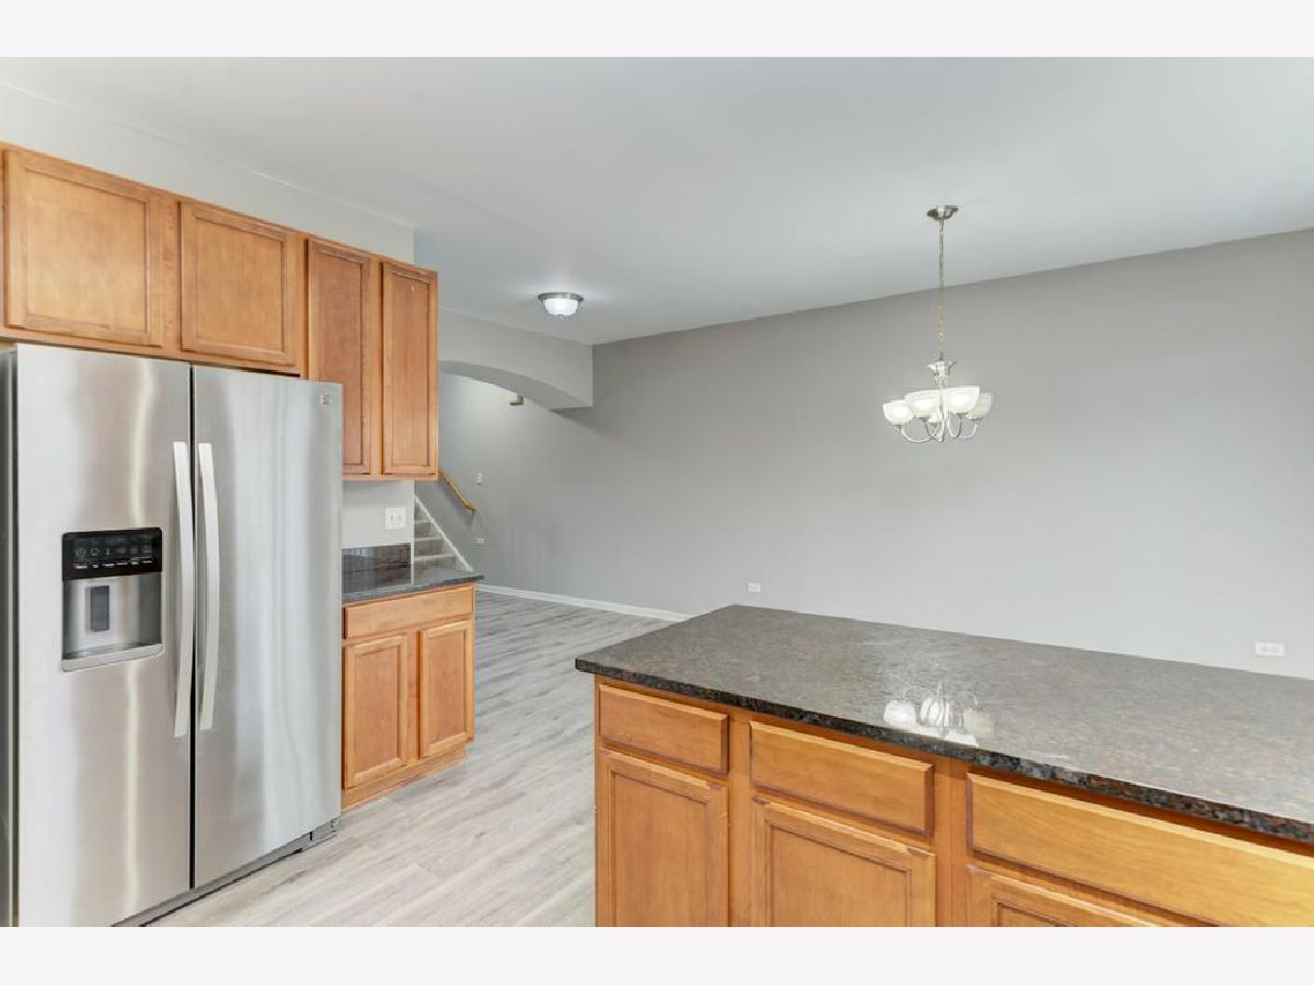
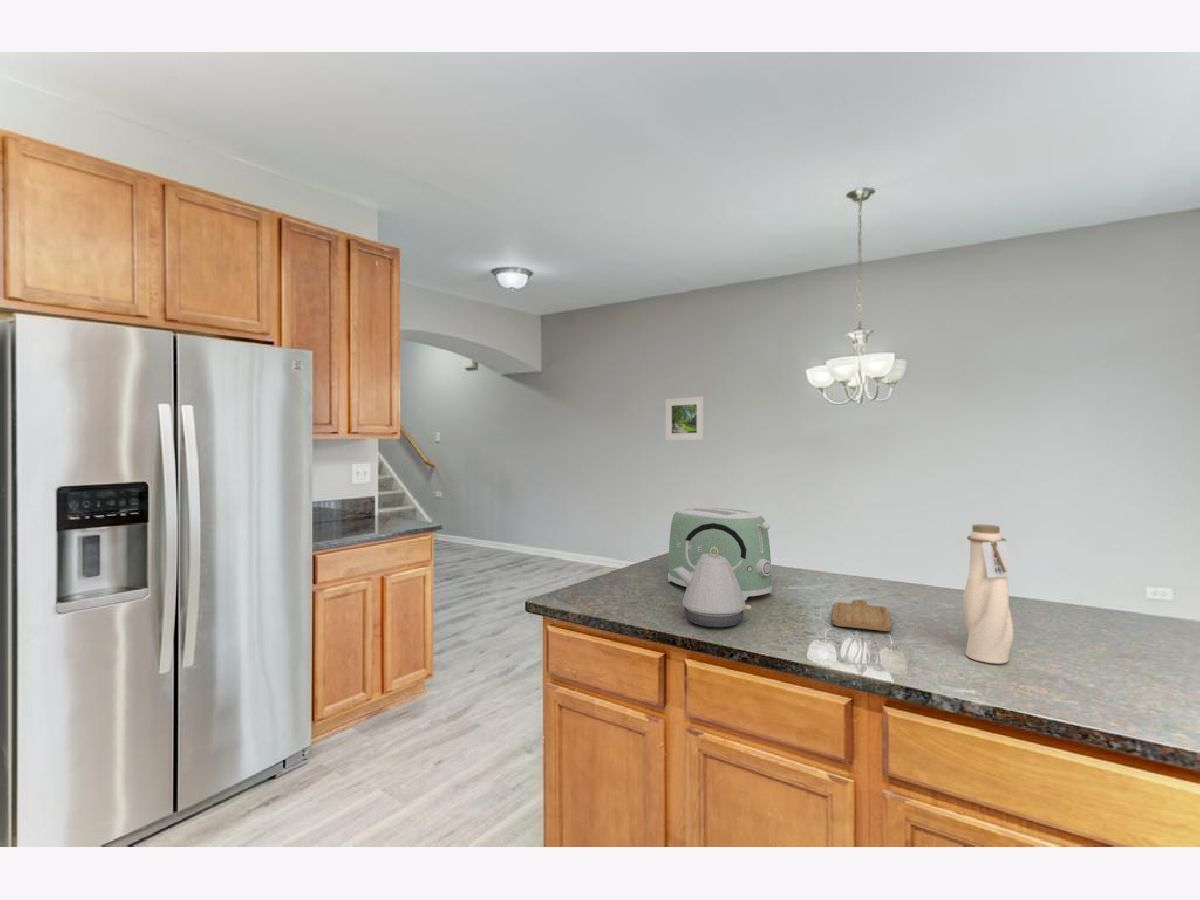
+ water bottle [962,523,1014,664]
+ chopping board [831,599,892,632]
+ kettle [673,523,752,628]
+ toaster [667,507,773,601]
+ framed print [664,396,705,441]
